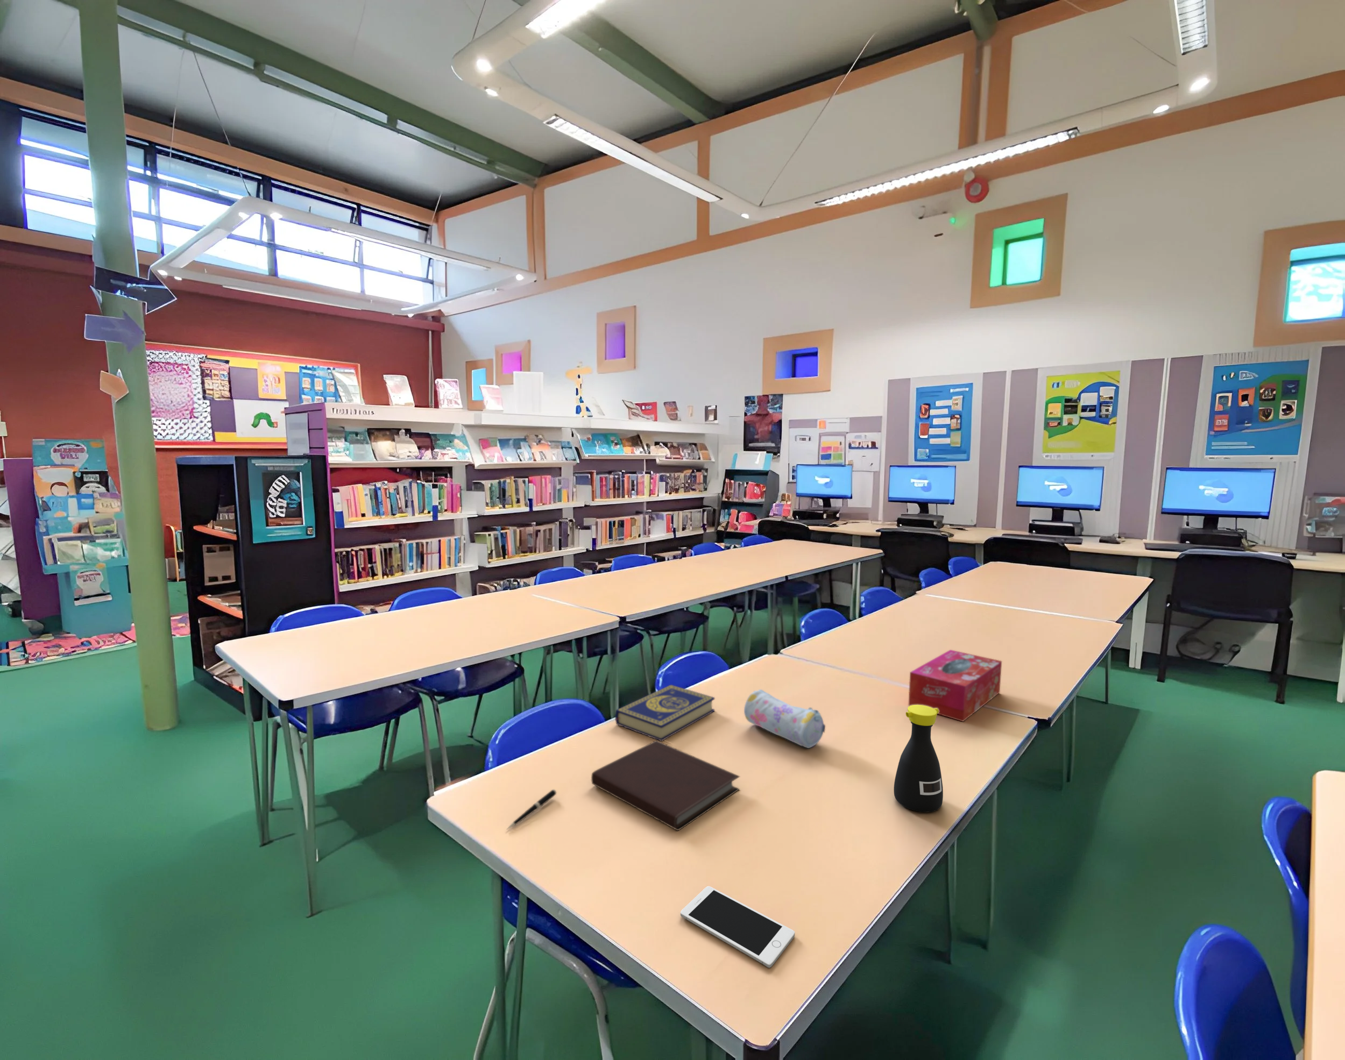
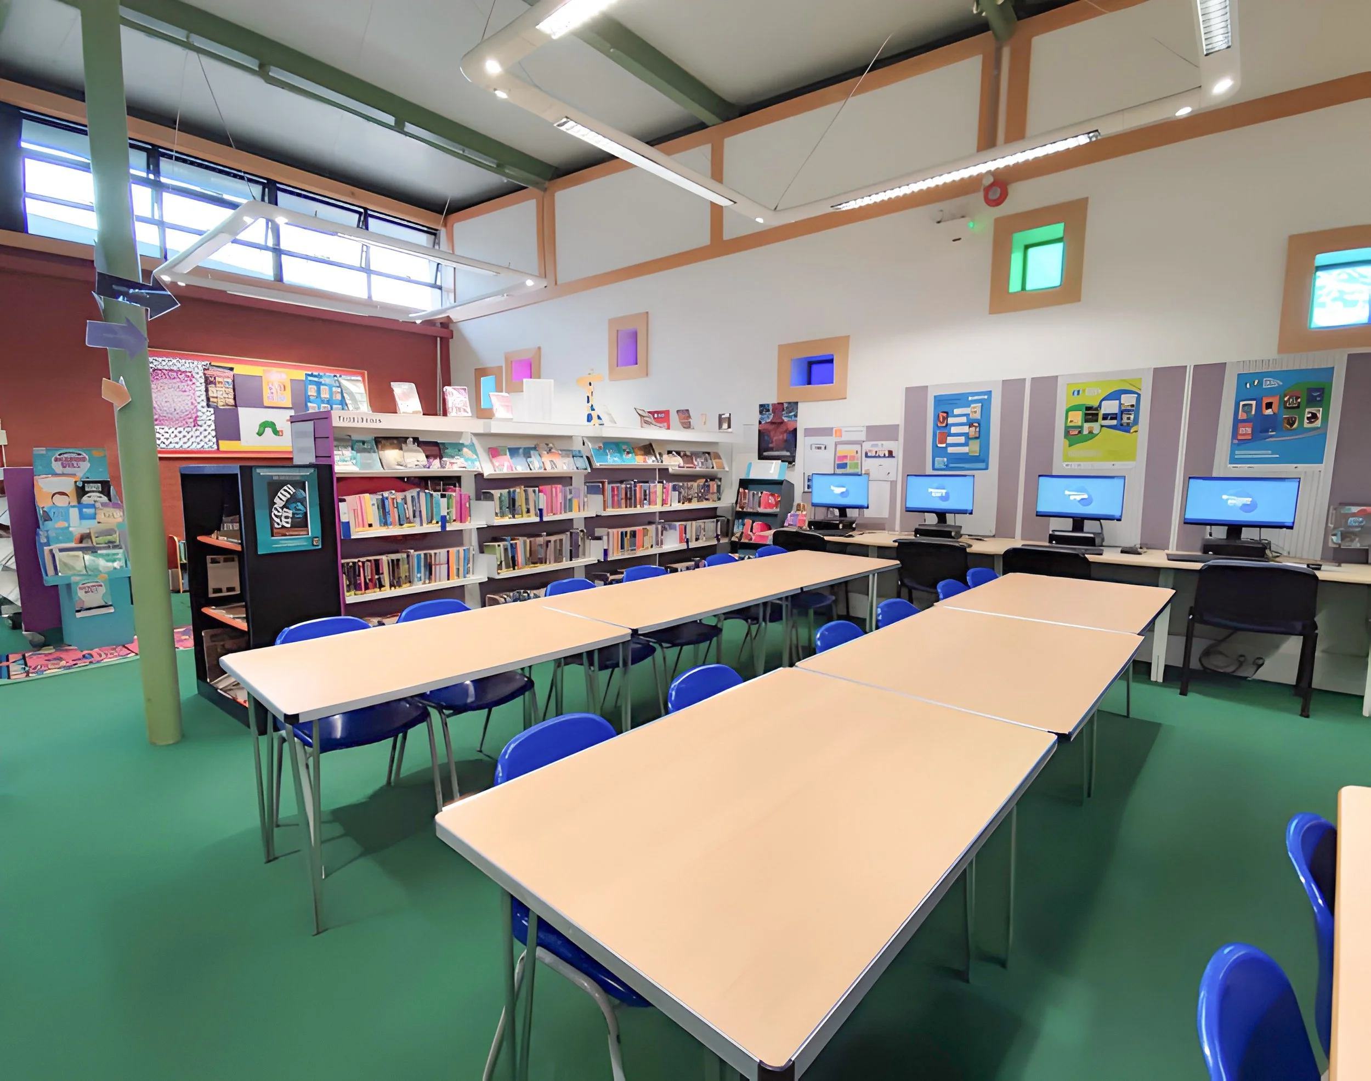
- notebook [591,740,740,831]
- bottle [893,704,943,812]
- tissue box [907,650,1002,723]
- cell phone [680,885,795,968]
- pen [505,789,557,831]
- book [615,684,715,741]
- pencil case [743,689,825,749]
